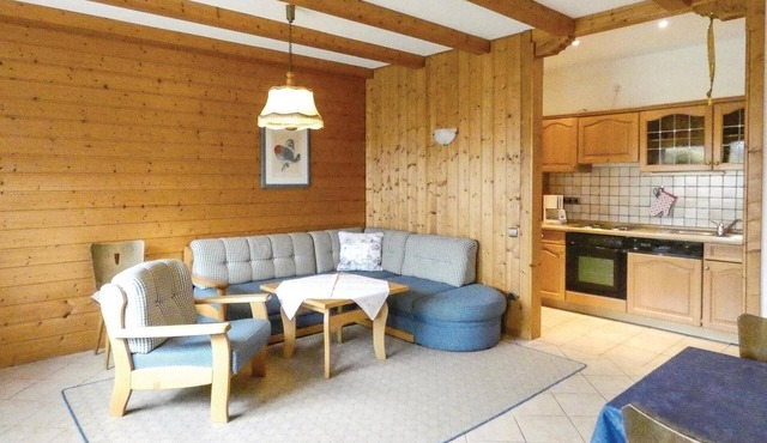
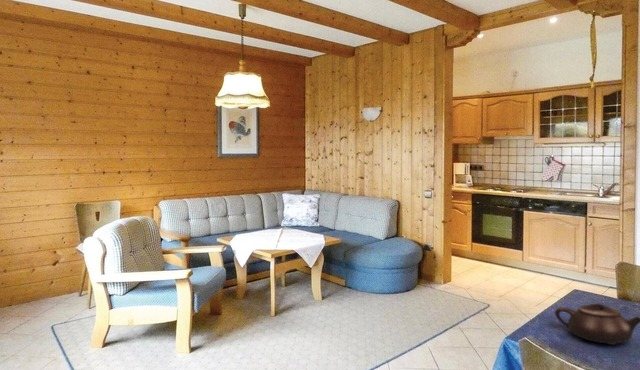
+ teapot [554,302,640,346]
